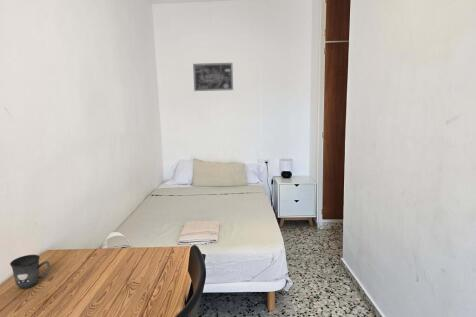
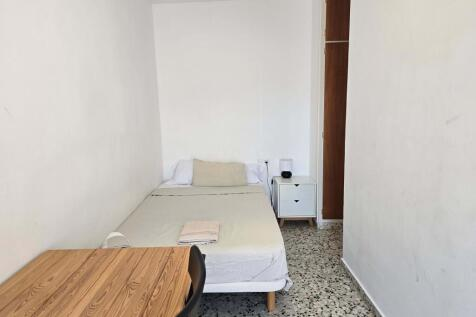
- wall art [192,62,234,92]
- mug [9,254,51,290]
